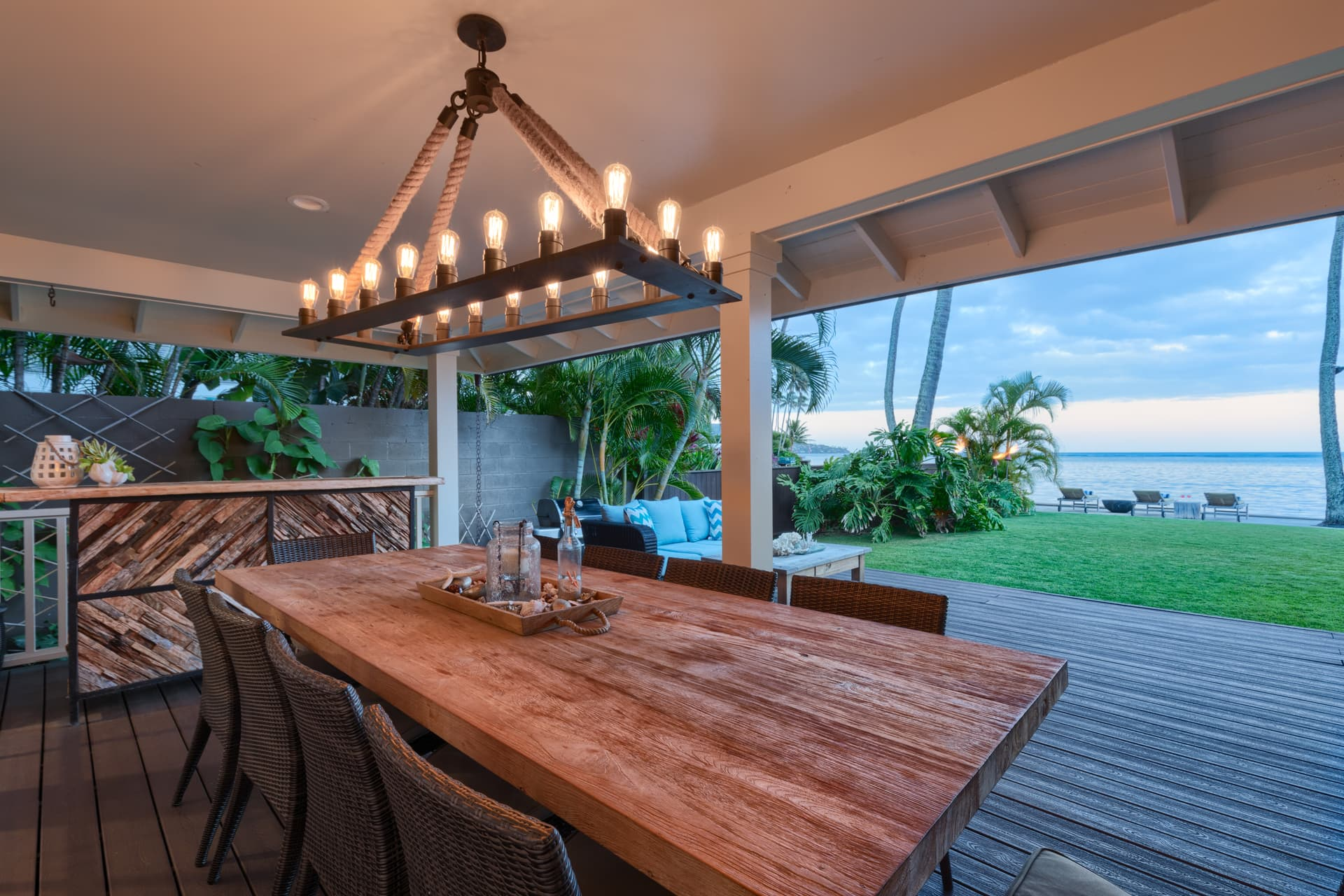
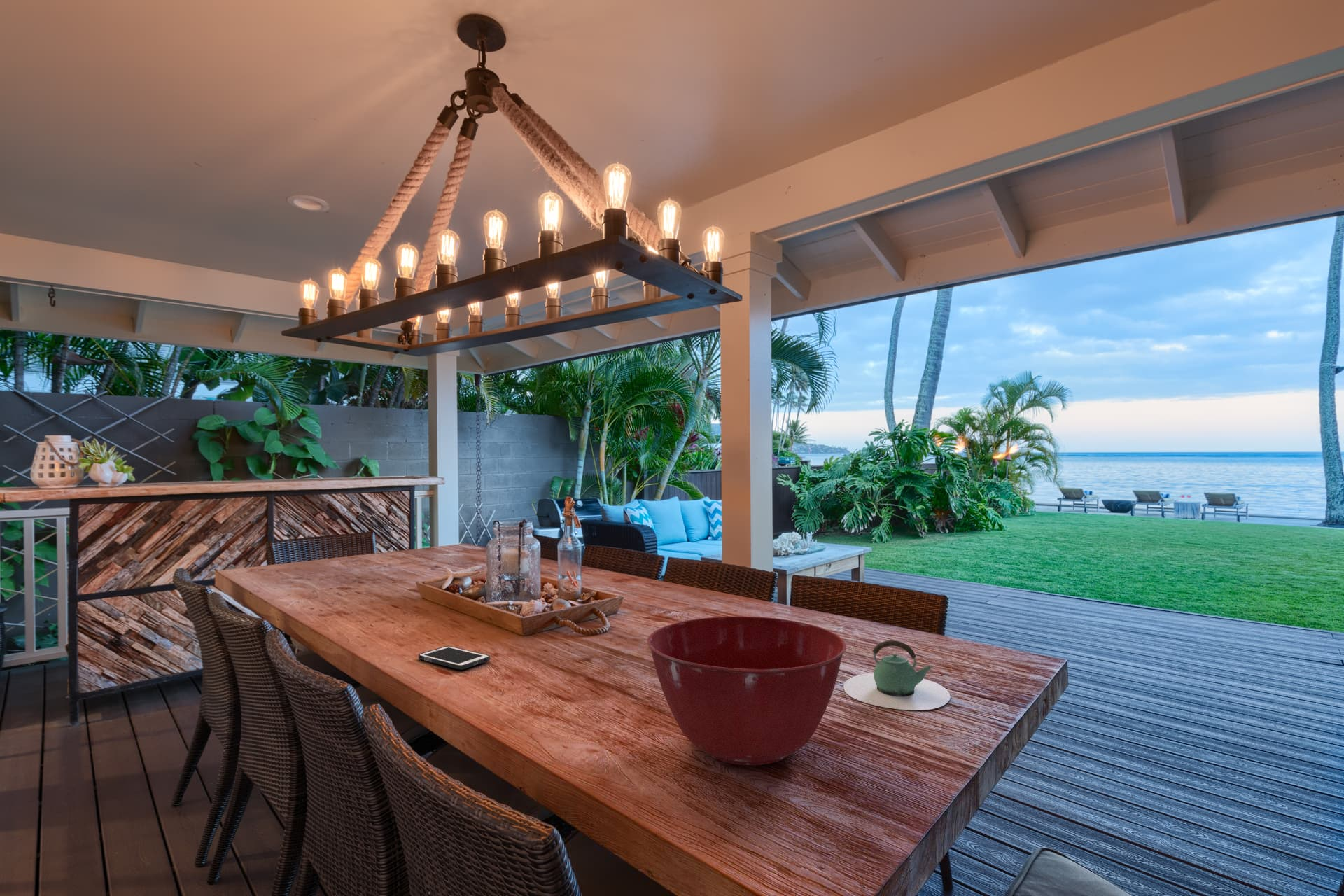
+ cell phone [418,645,491,671]
+ mixing bowl [647,616,847,766]
+ teapot [843,640,951,711]
